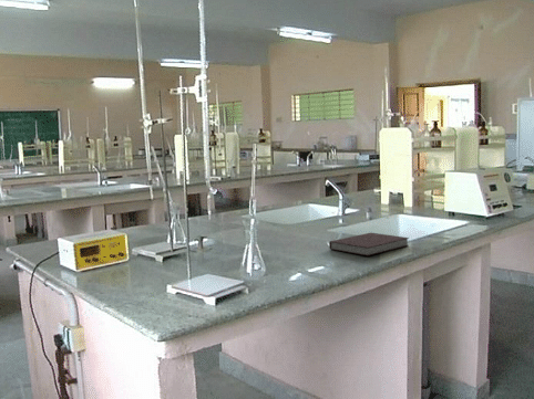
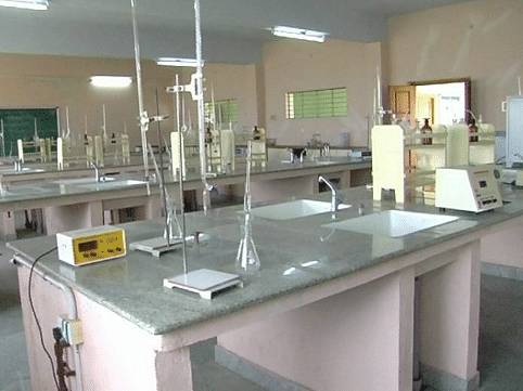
- notebook [328,232,410,258]
